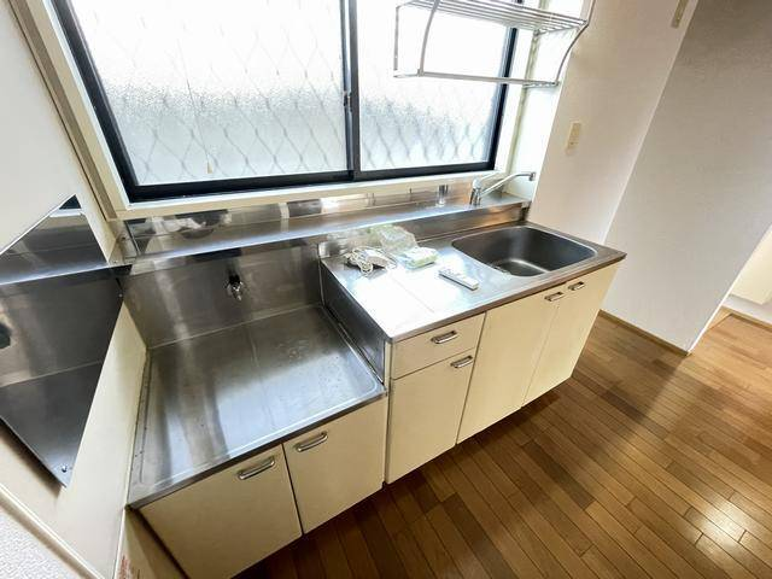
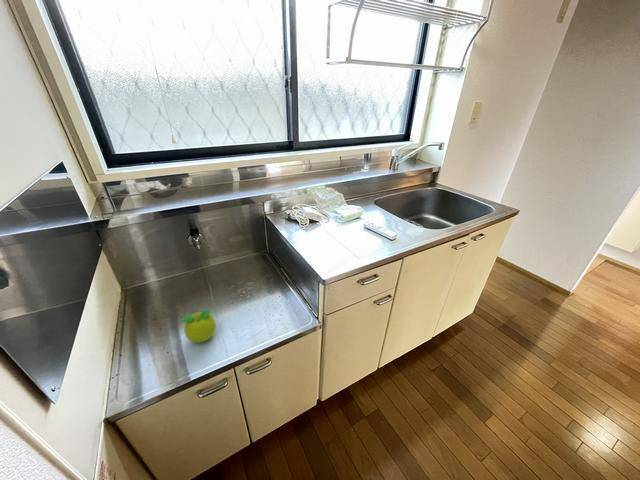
+ fruit [180,309,217,344]
